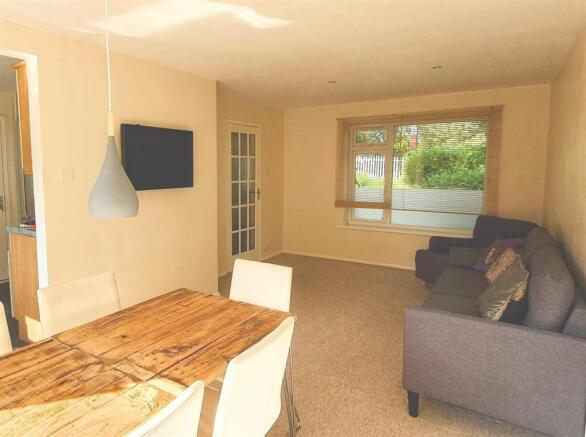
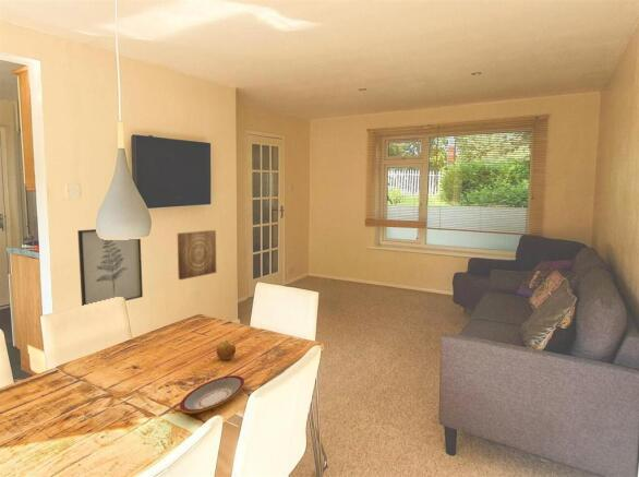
+ plate [179,374,245,414]
+ apple [216,339,237,361]
+ wall art [76,228,144,307]
+ wall art [177,229,217,281]
